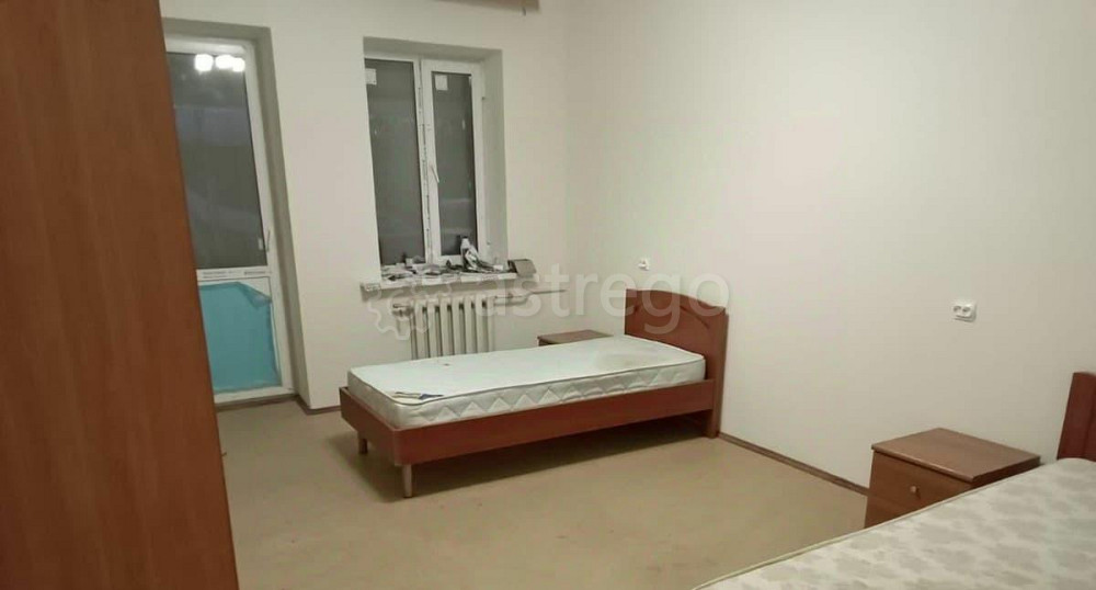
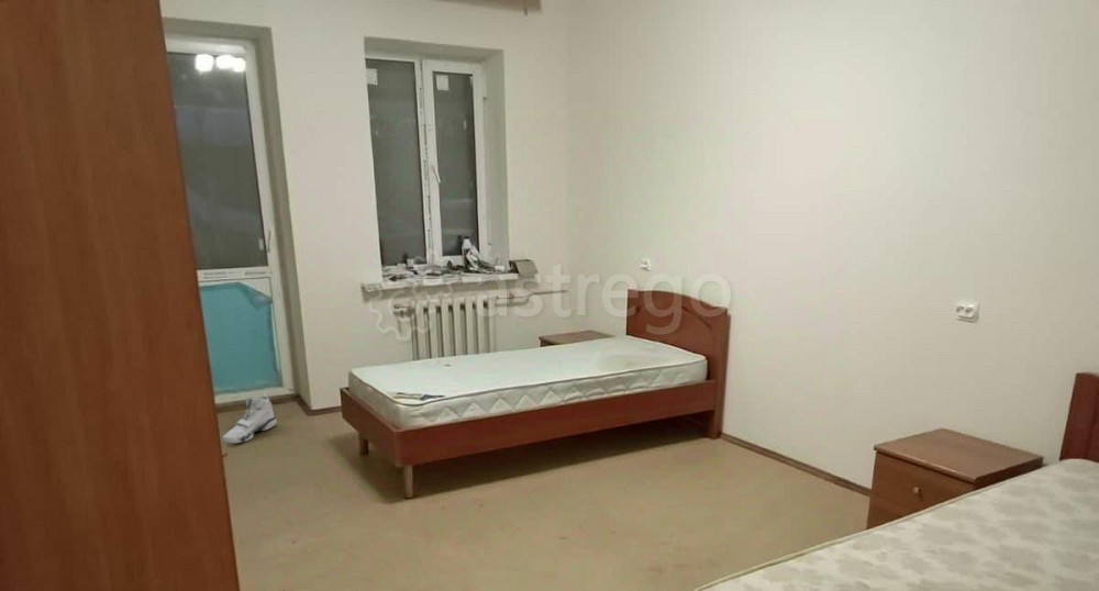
+ sneaker [222,393,277,444]
